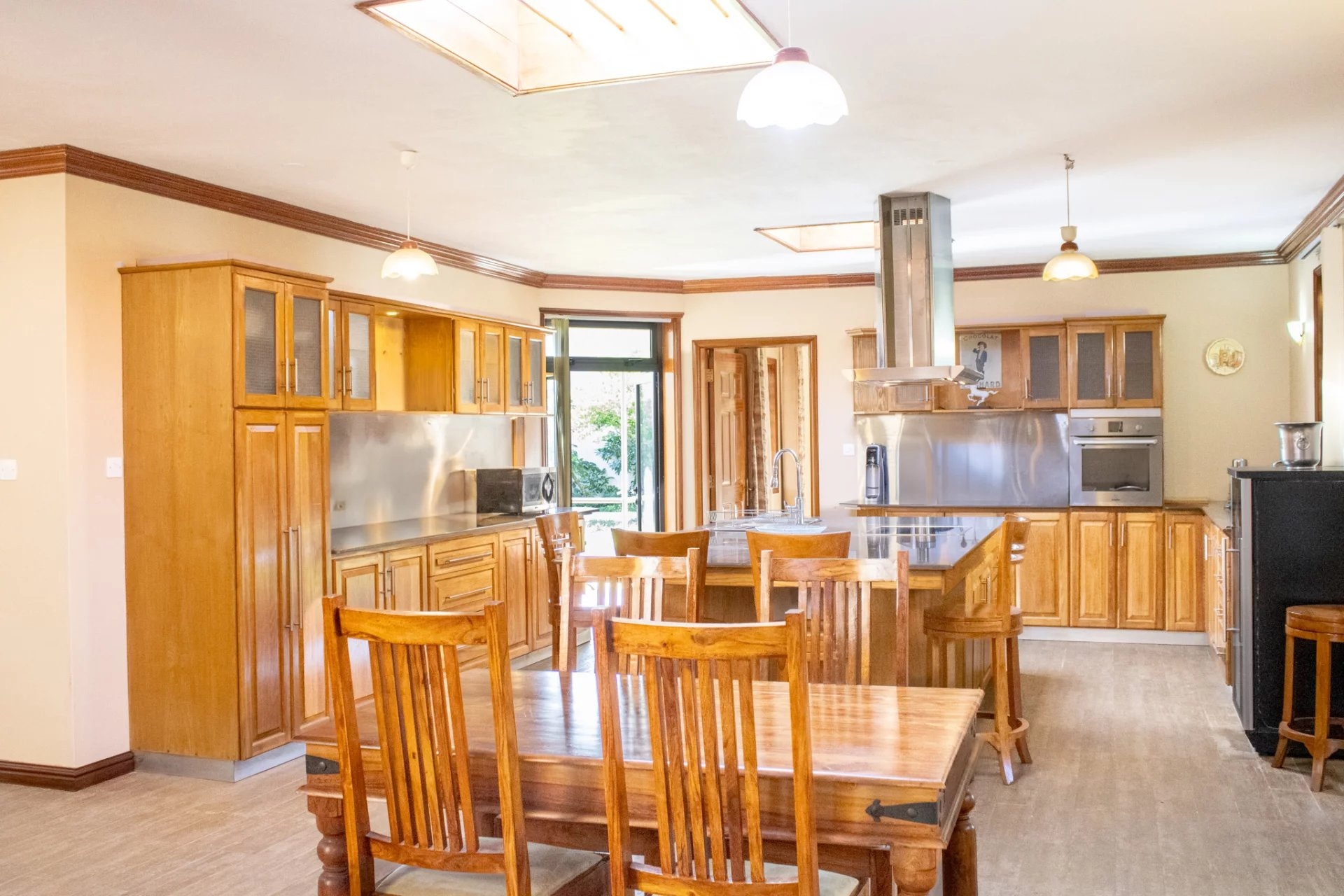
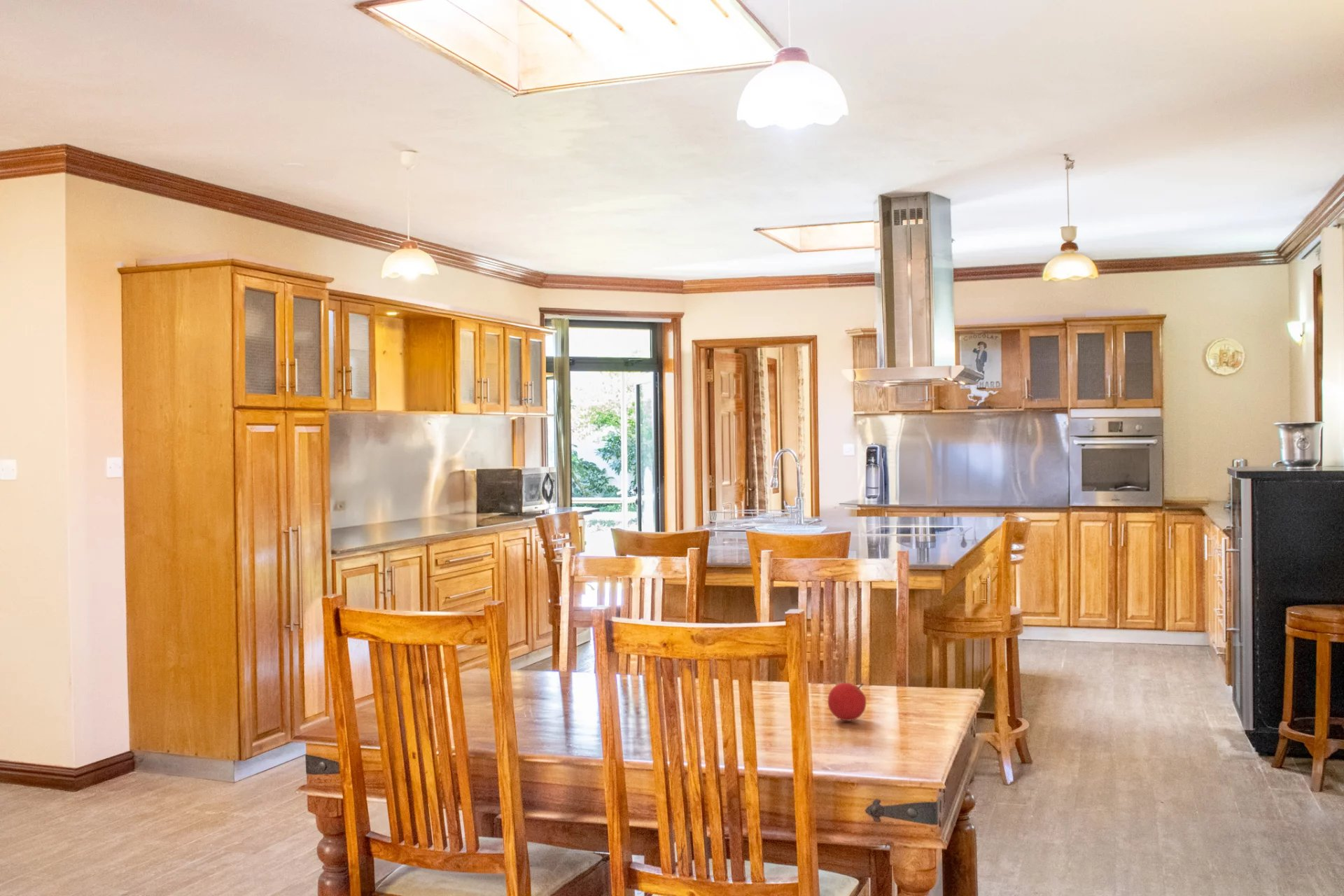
+ fruit [827,682,867,722]
